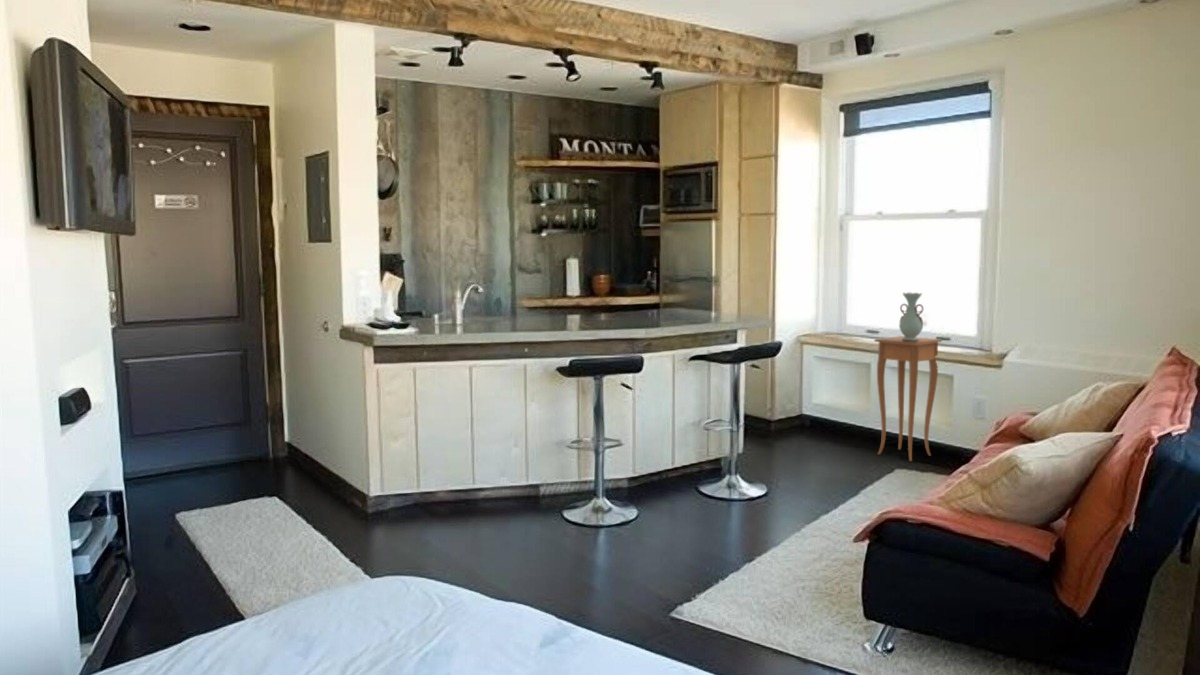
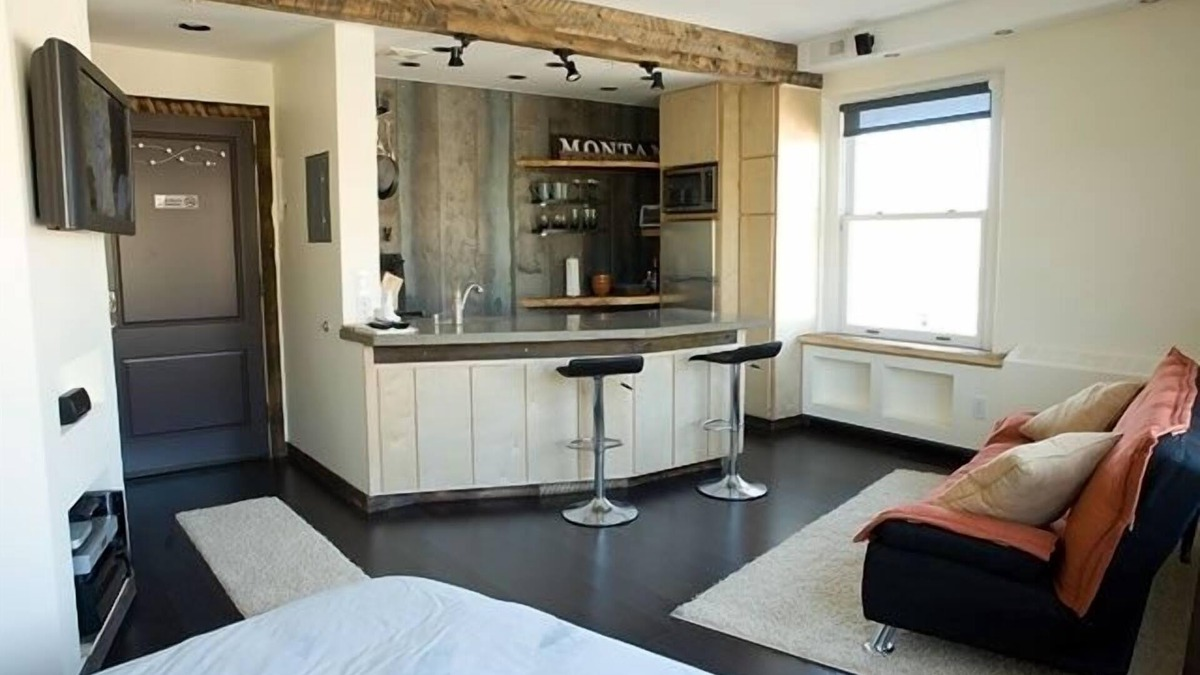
- vase [898,291,924,341]
- side table [873,335,943,462]
